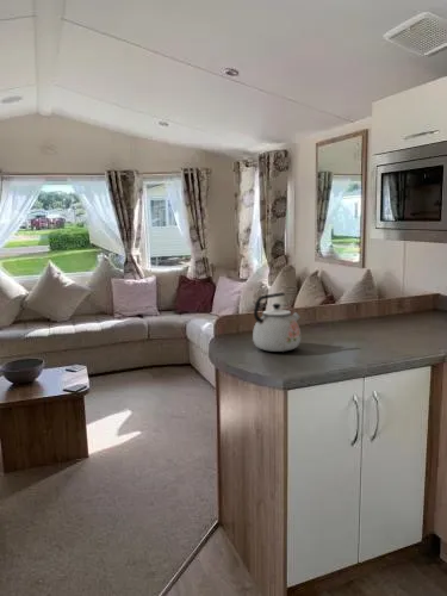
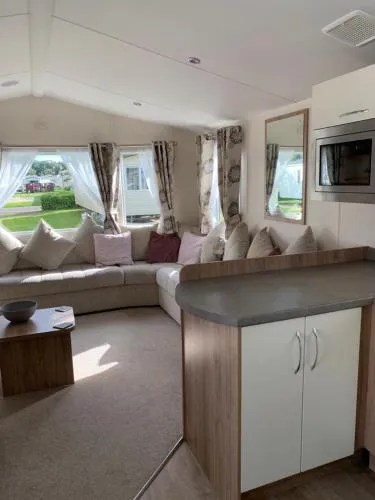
- kettle [252,291,302,353]
